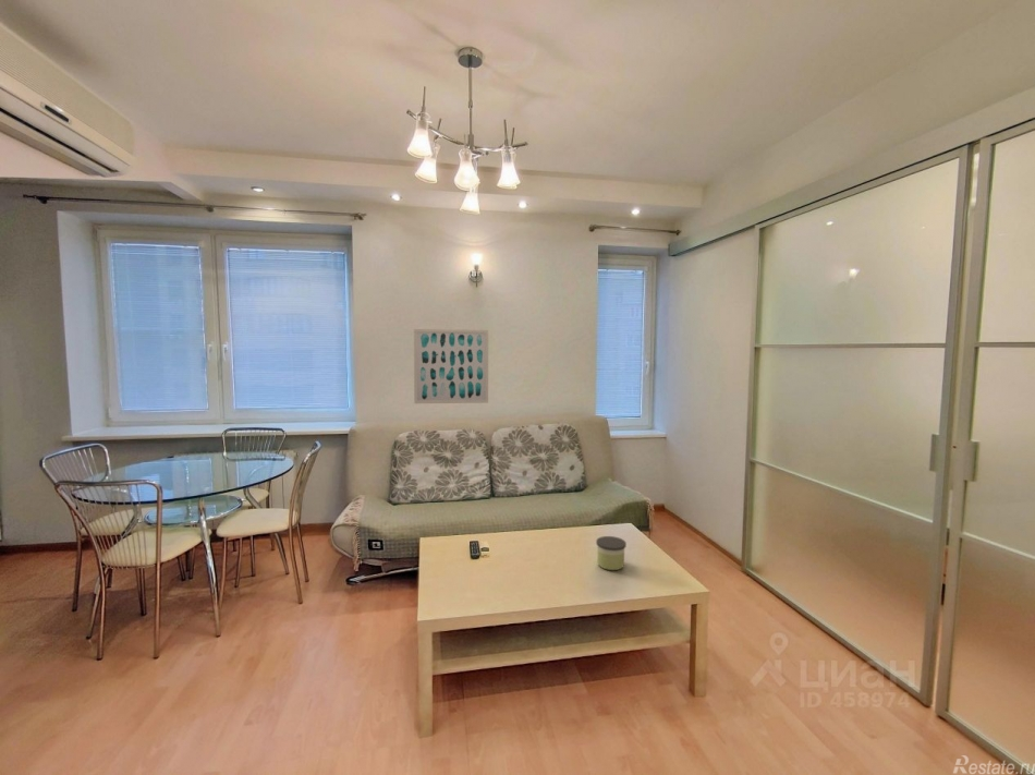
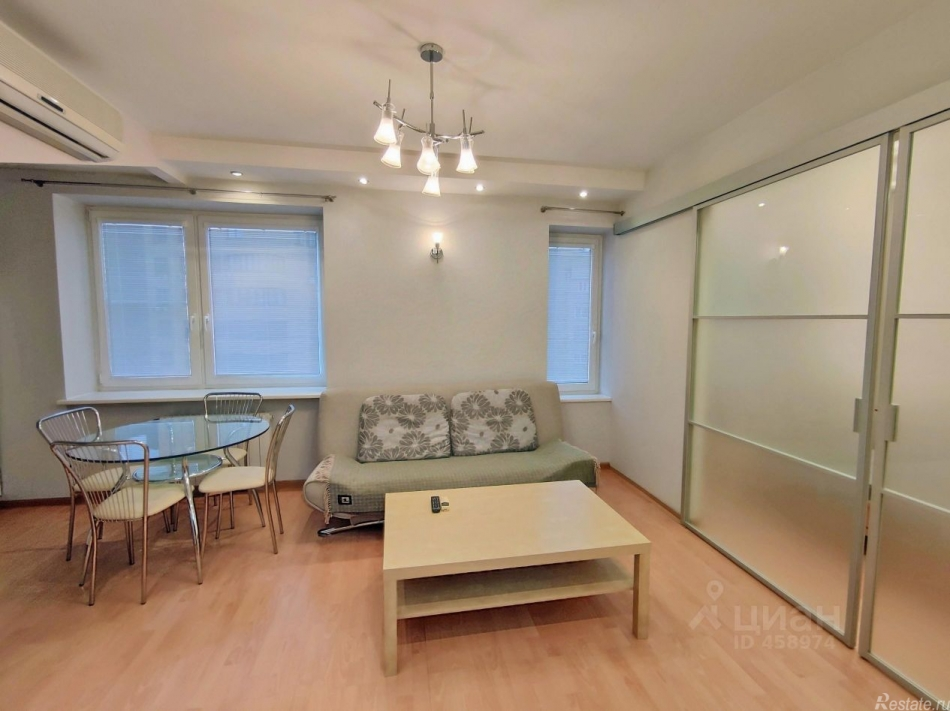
- wall art [413,328,489,404]
- candle [595,535,628,571]
